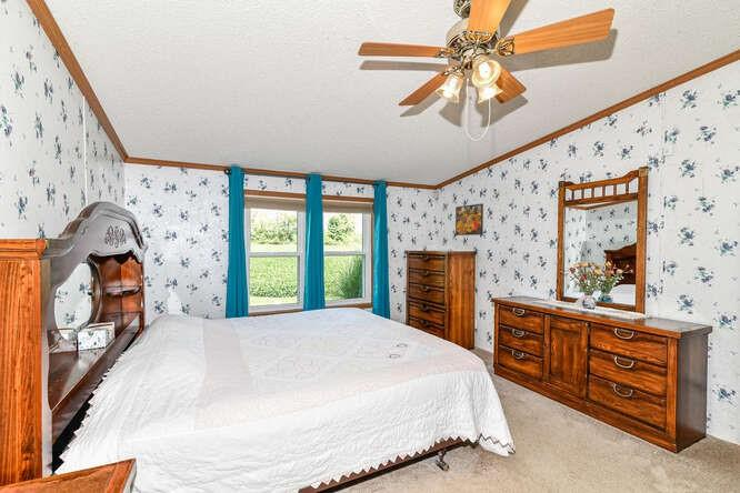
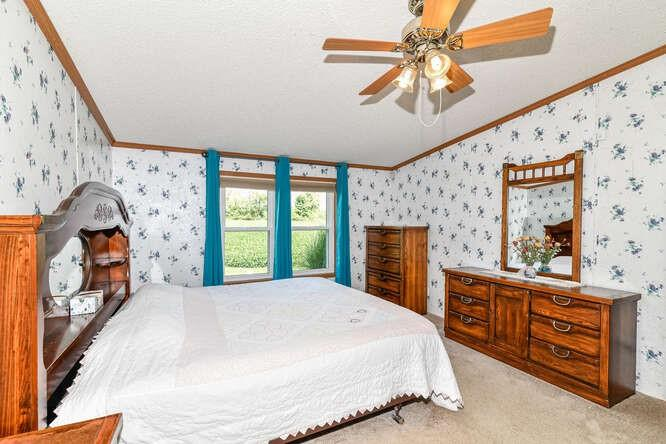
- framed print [454,202,484,237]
